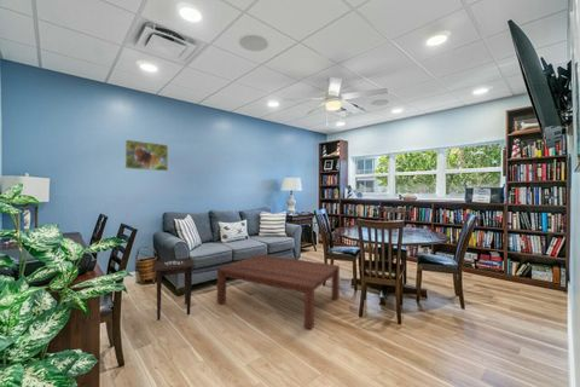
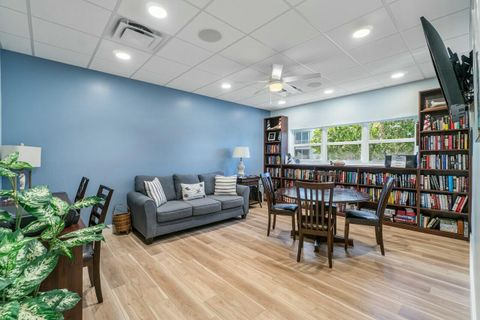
- side table [152,256,197,322]
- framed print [124,139,169,172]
- coffee table [216,253,341,330]
